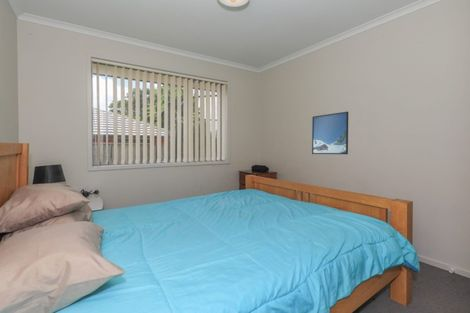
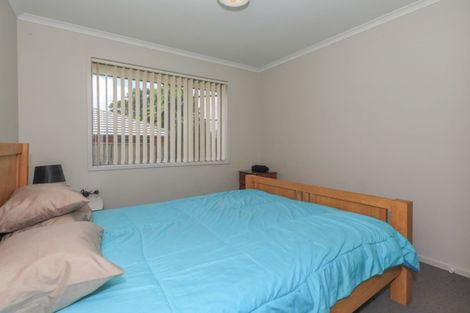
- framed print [311,111,349,155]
